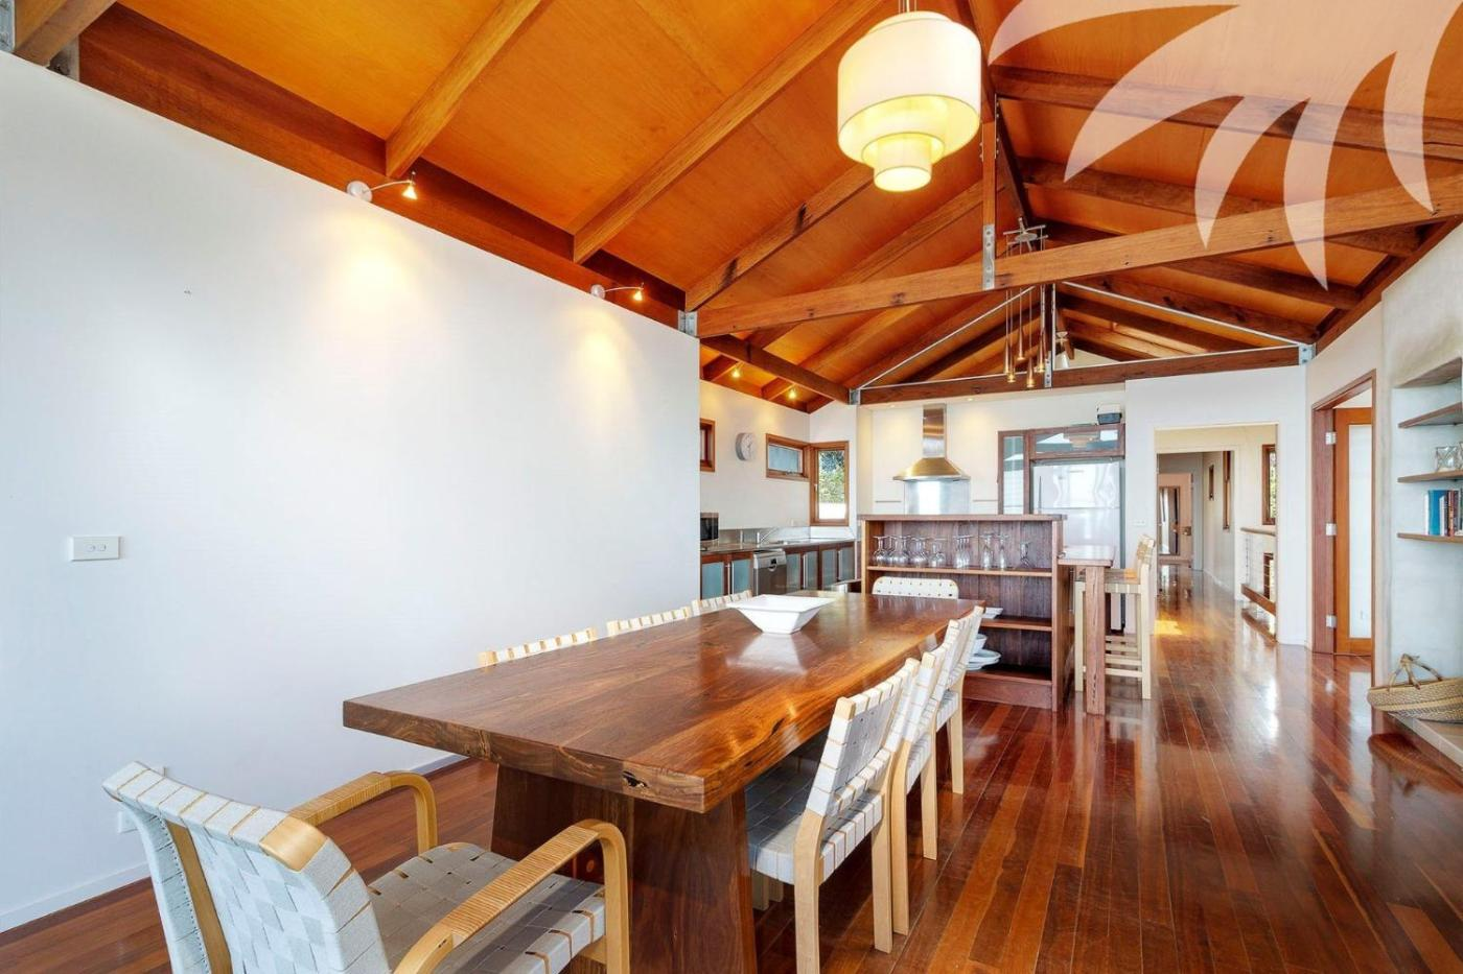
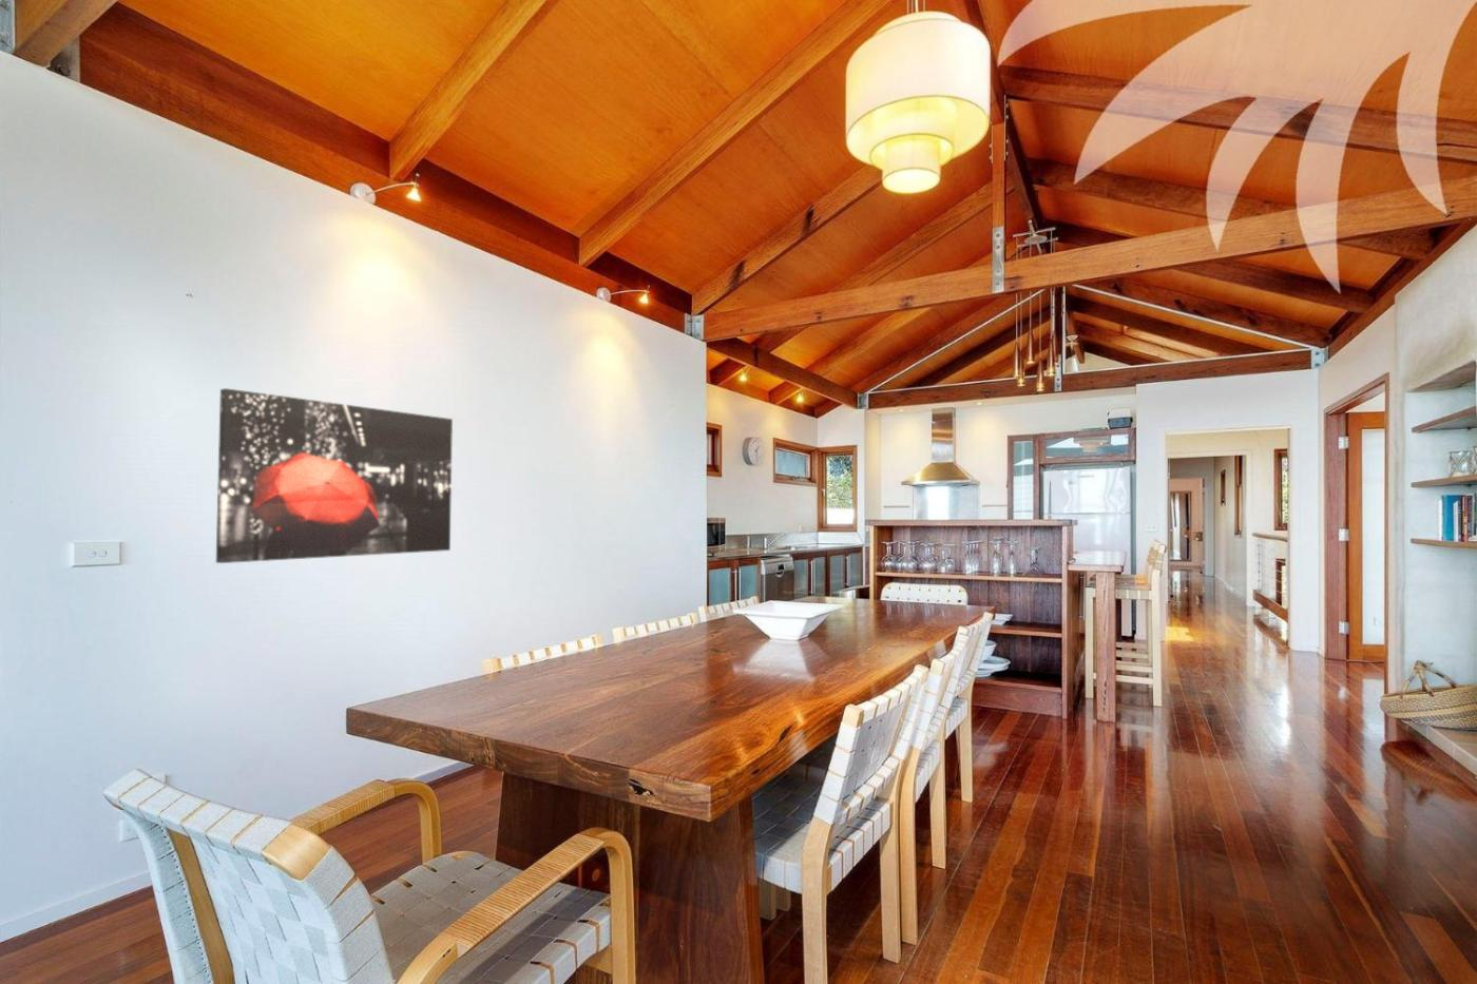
+ wall art [215,387,454,564]
